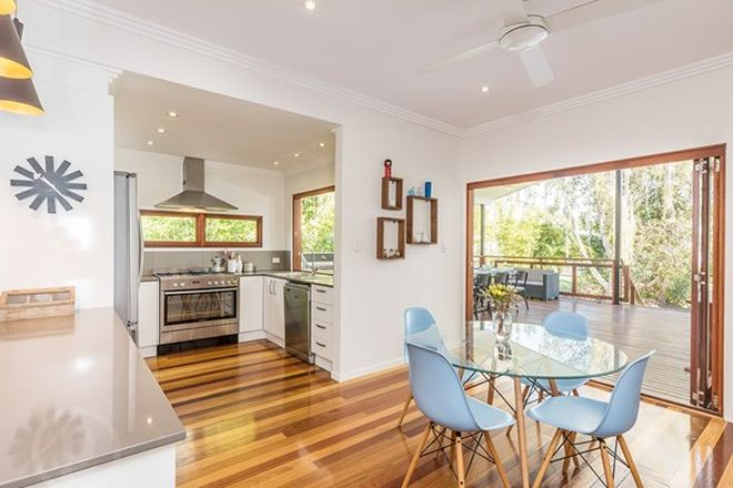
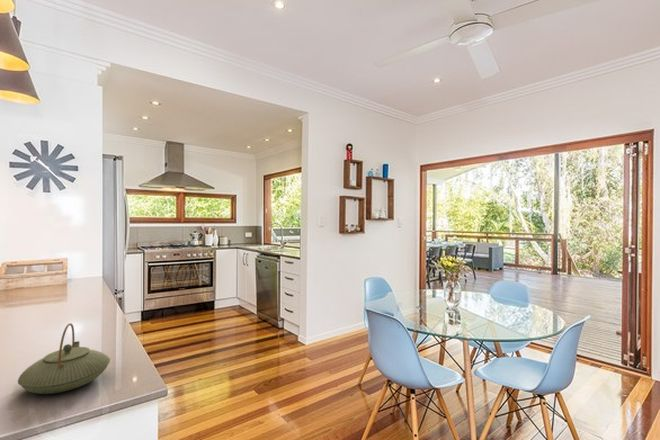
+ teapot [17,322,111,395]
